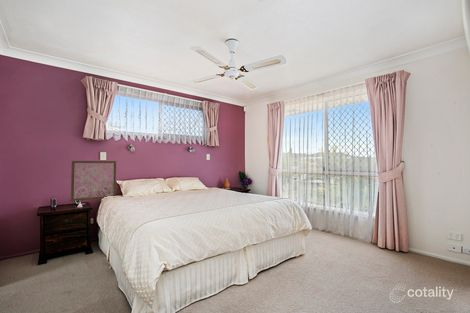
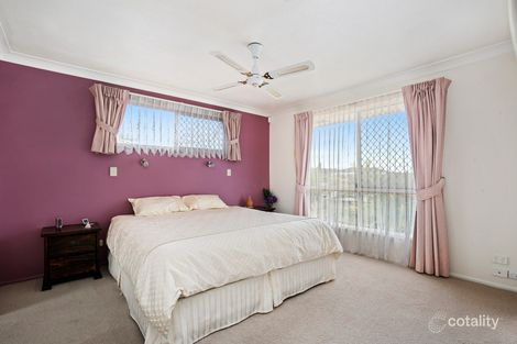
- wall art [70,160,117,202]
